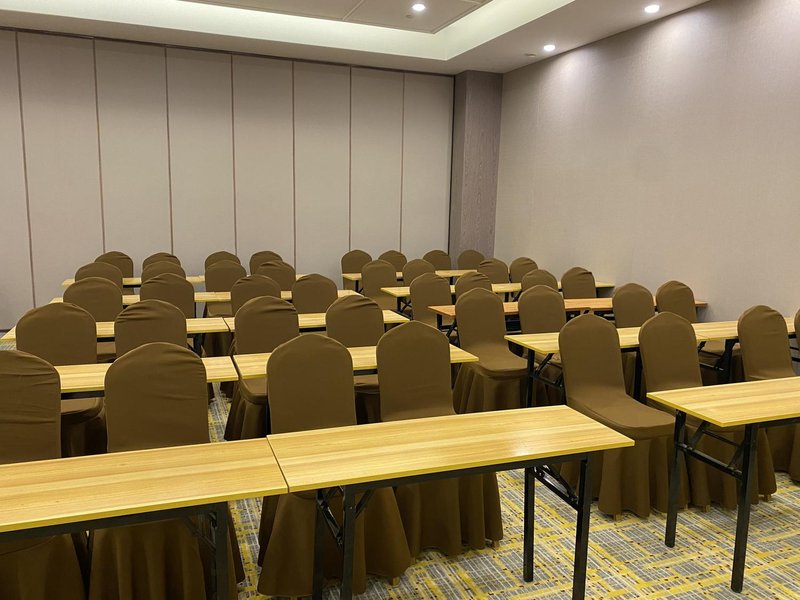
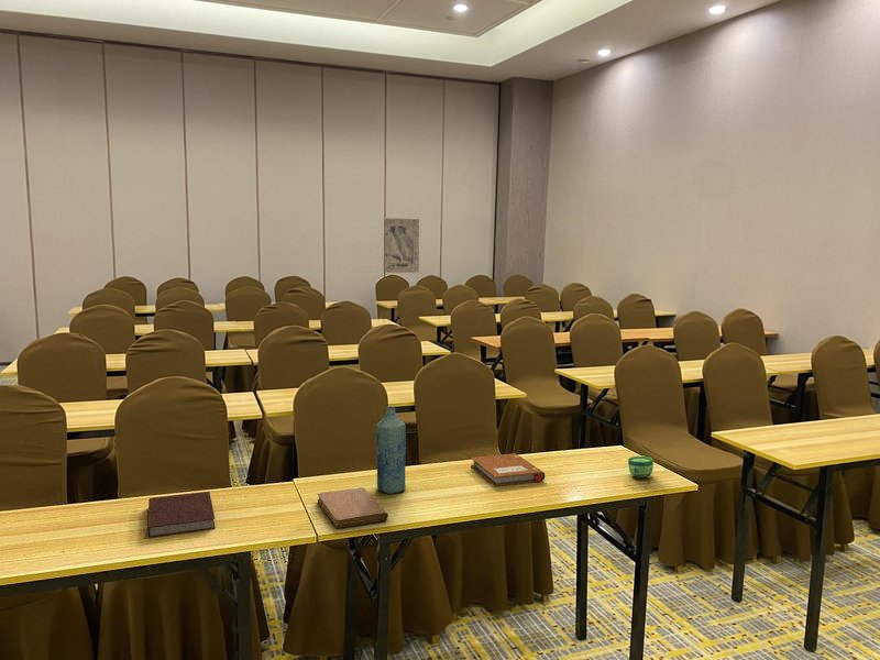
+ notebook [317,486,389,529]
+ notebook [146,491,217,538]
+ notebook [470,452,546,487]
+ cup [627,454,654,479]
+ bottle [375,406,407,495]
+ wall art [383,217,420,274]
